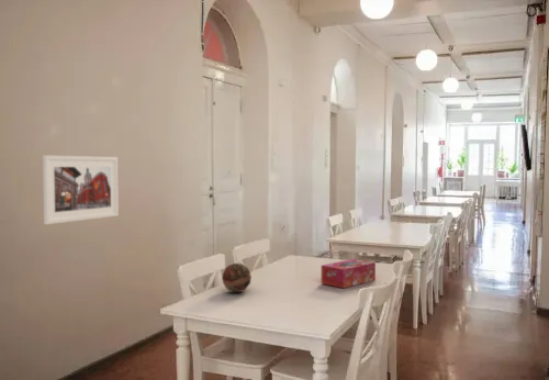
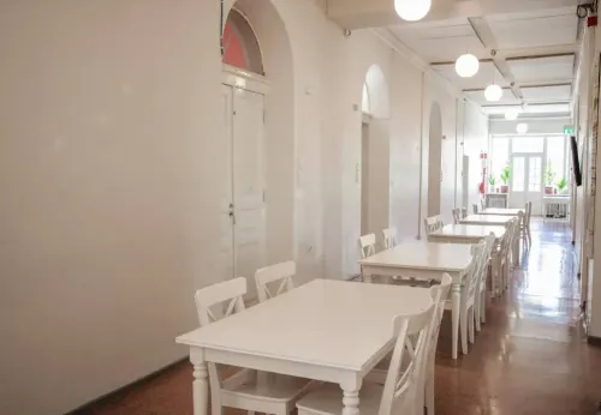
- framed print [42,155,120,225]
- decorative ball [221,262,253,293]
- tissue box [321,258,377,289]
